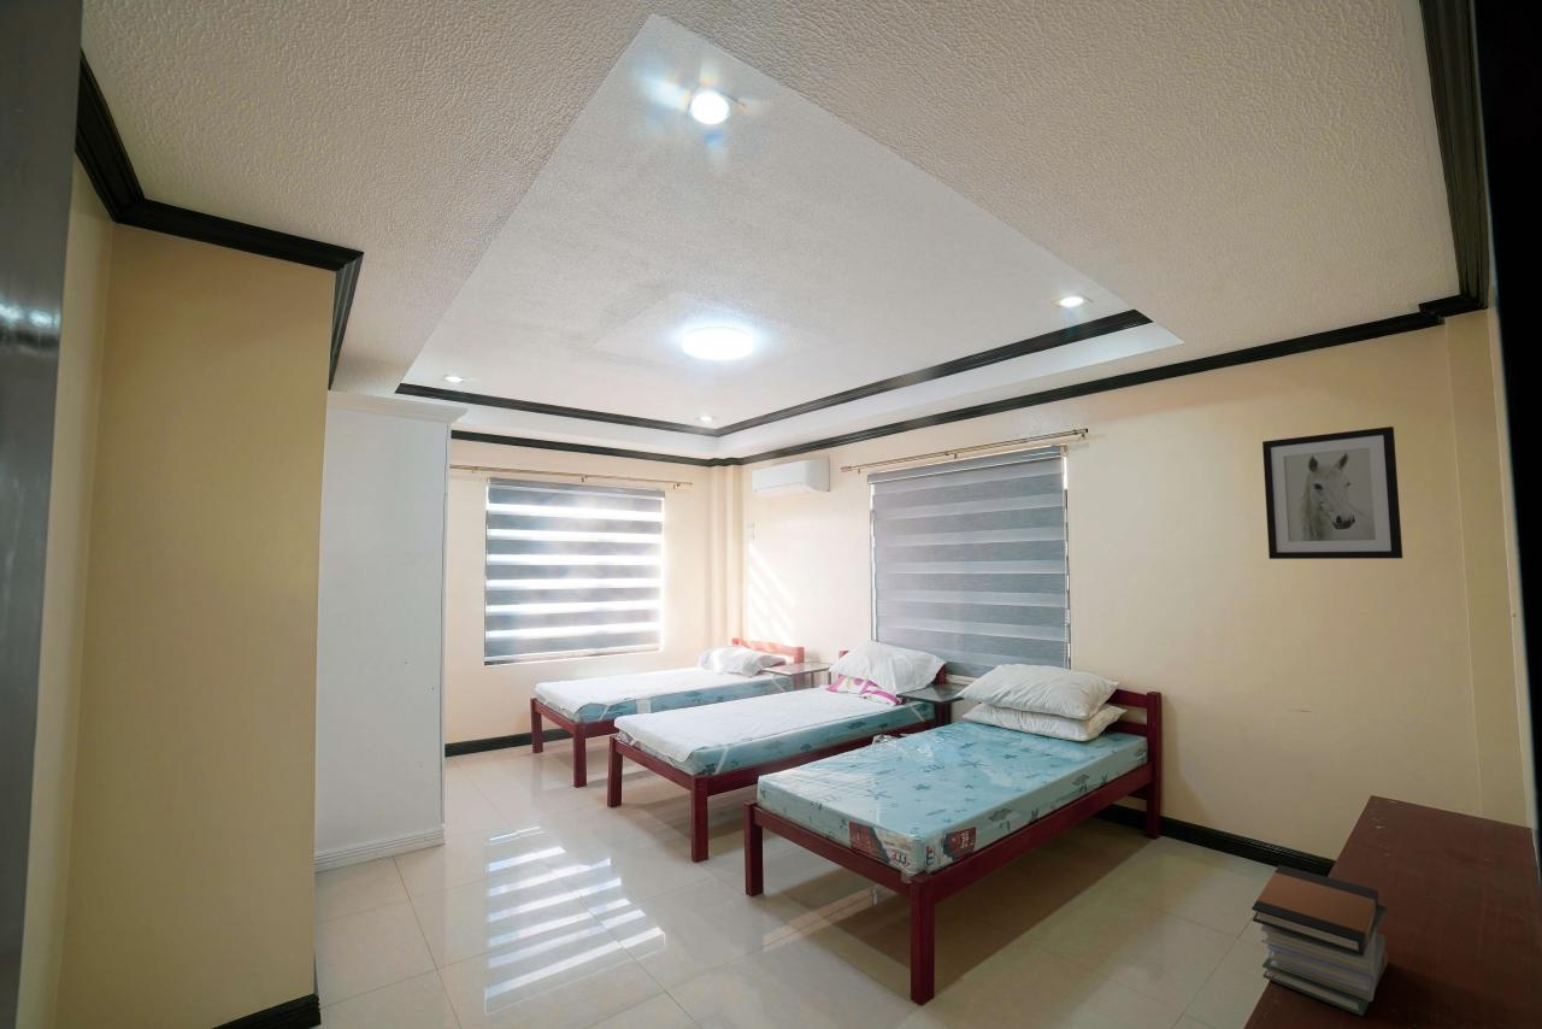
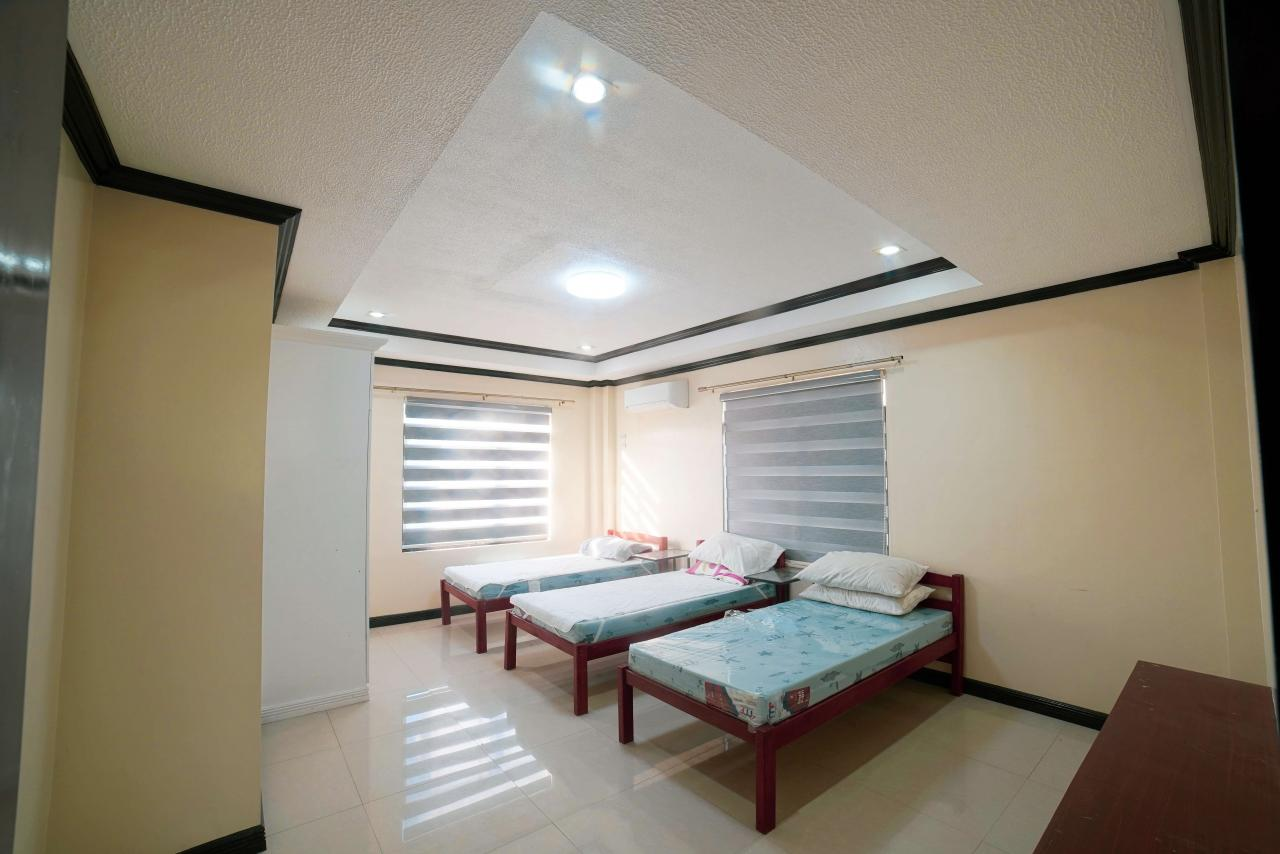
- book stack [1250,864,1389,1017]
- wall art [1261,425,1403,560]
